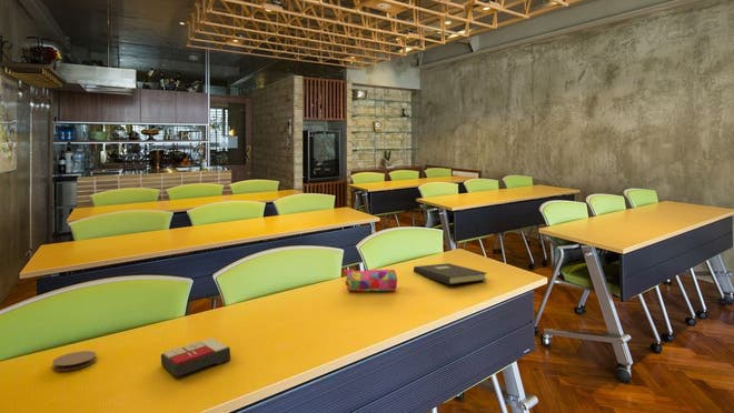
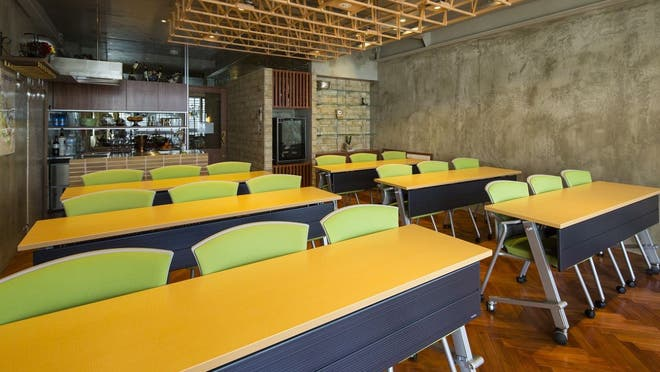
- calculator [160,338,231,377]
- coaster [51,350,98,372]
- pencil case [344,268,398,292]
- book [413,262,488,285]
